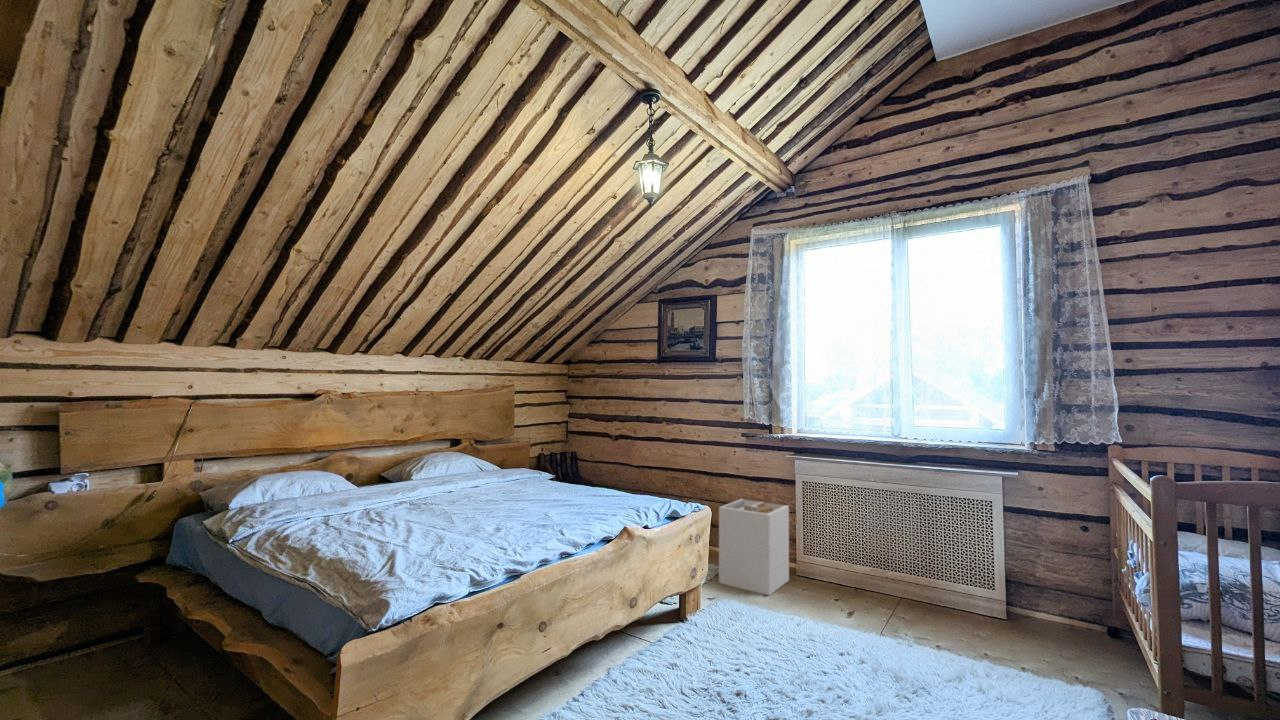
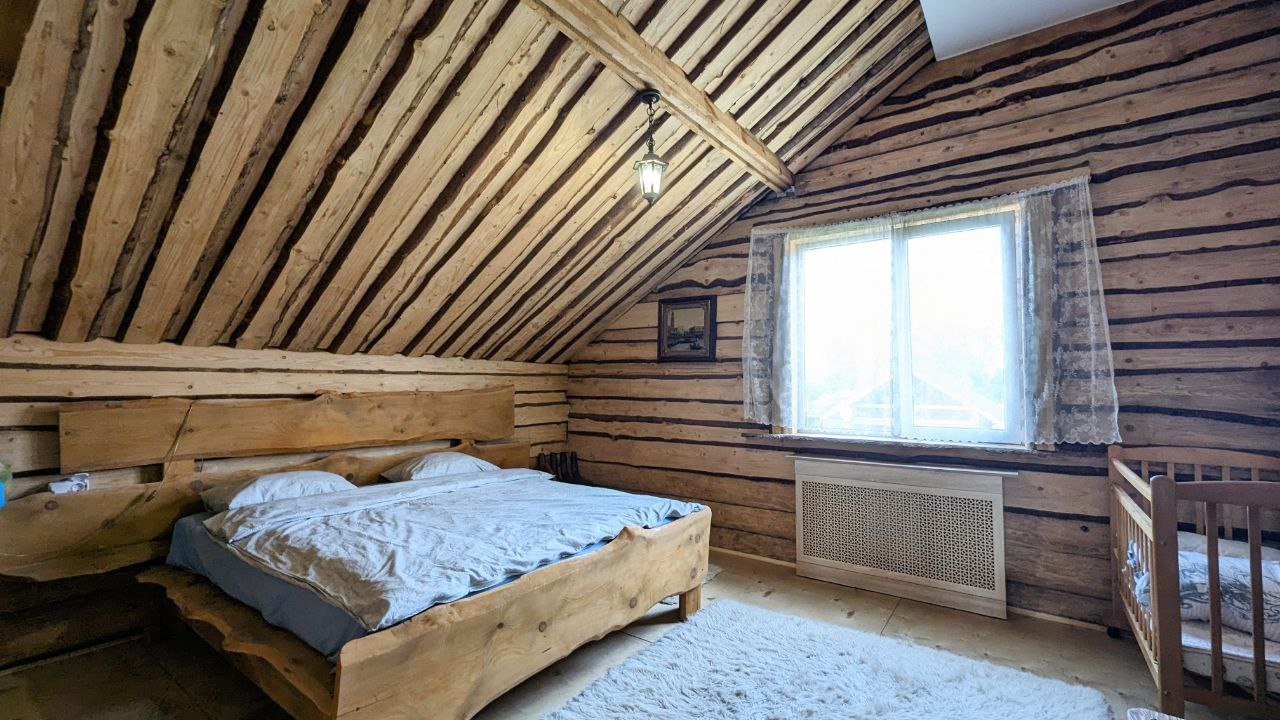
- laundry hamper [718,498,790,596]
